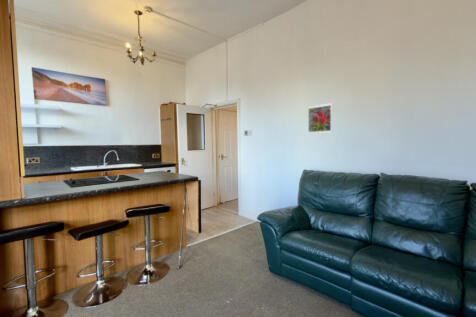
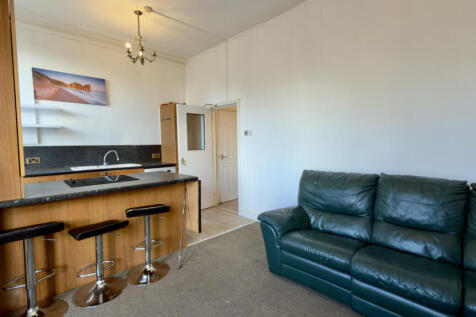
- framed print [307,102,333,135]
